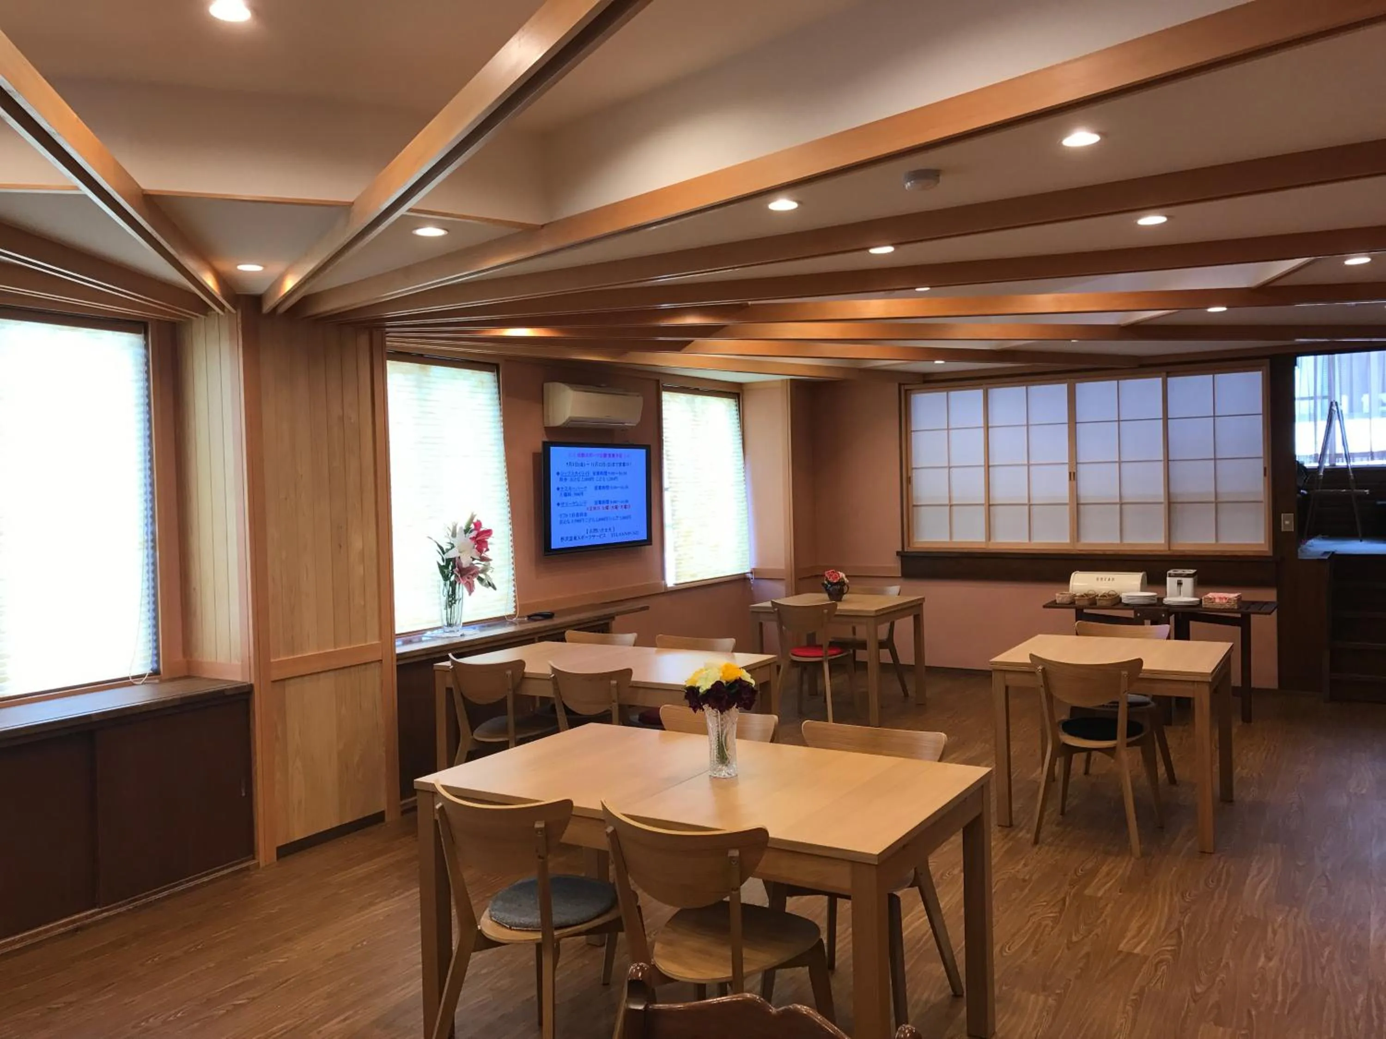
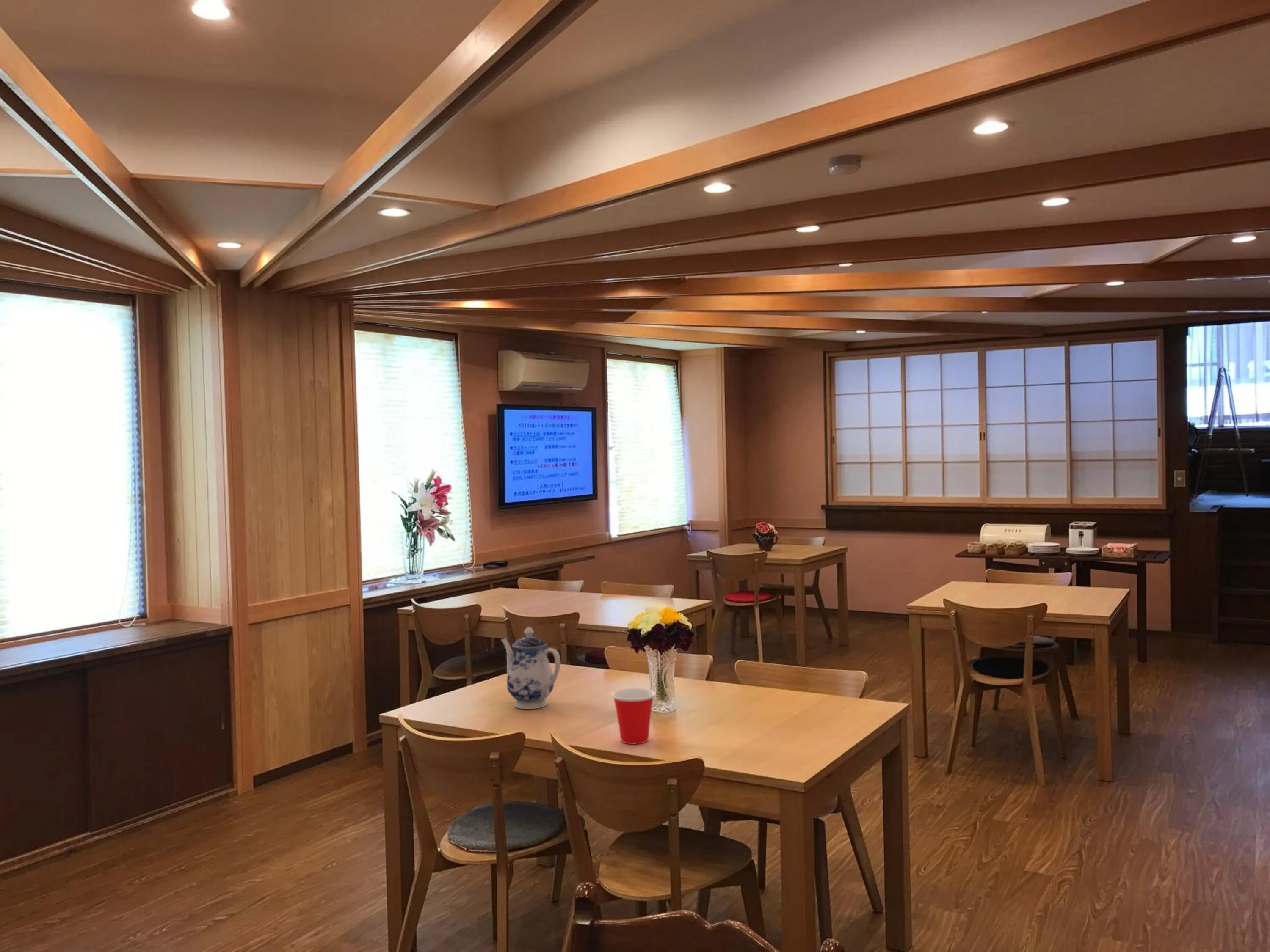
+ teapot [501,627,561,710]
+ cup [610,688,657,745]
